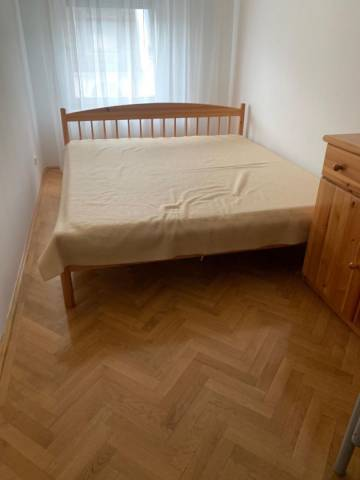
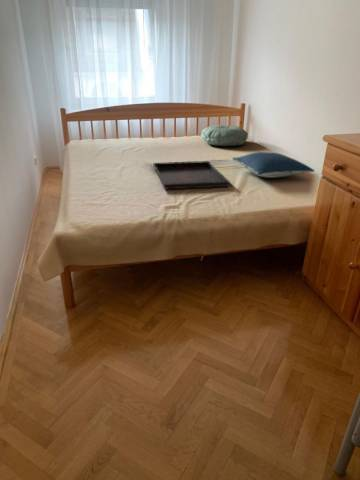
+ serving tray [153,160,231,191]
+ pillow [200,124,249,147]
+ pillow [232,151,315,179]
